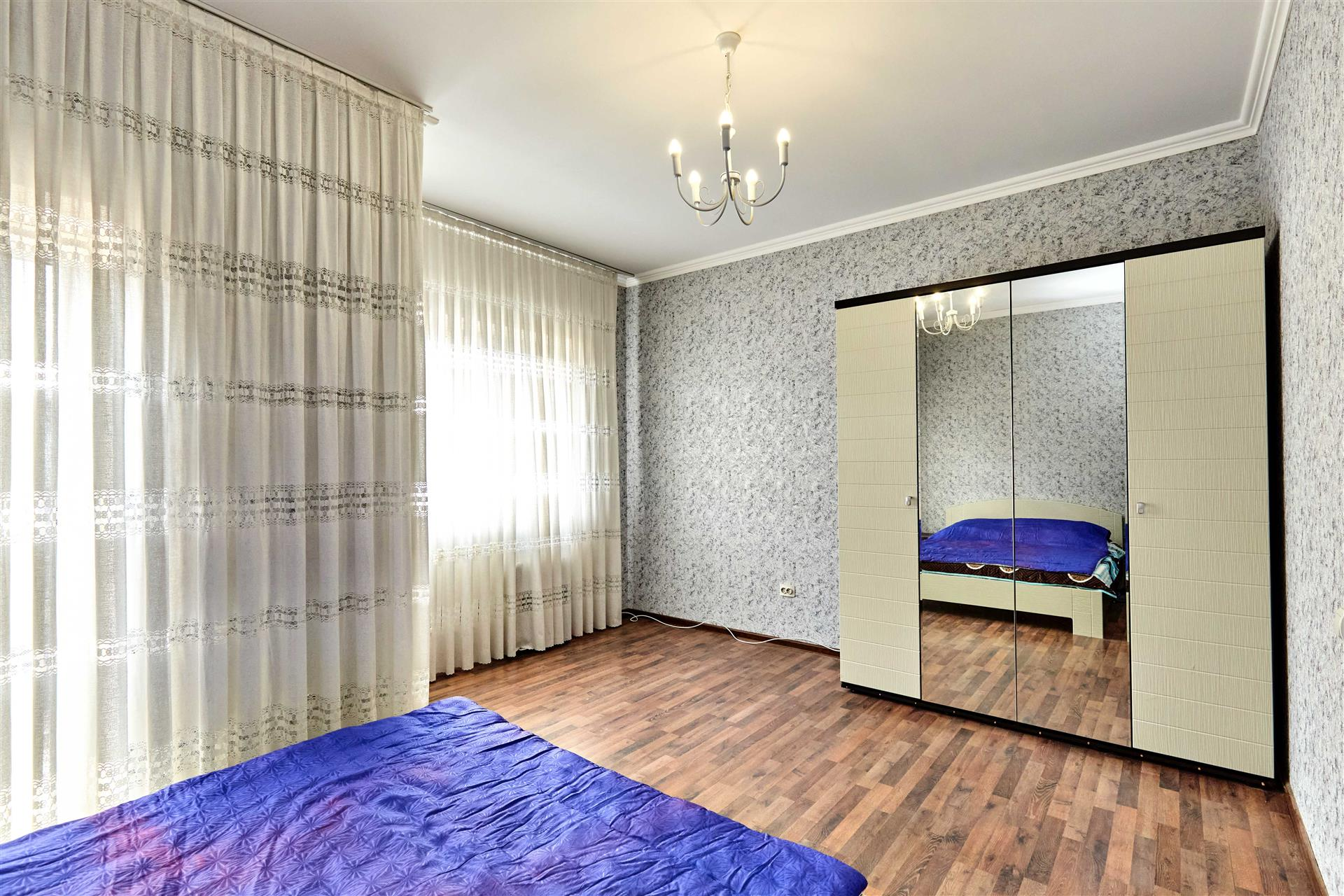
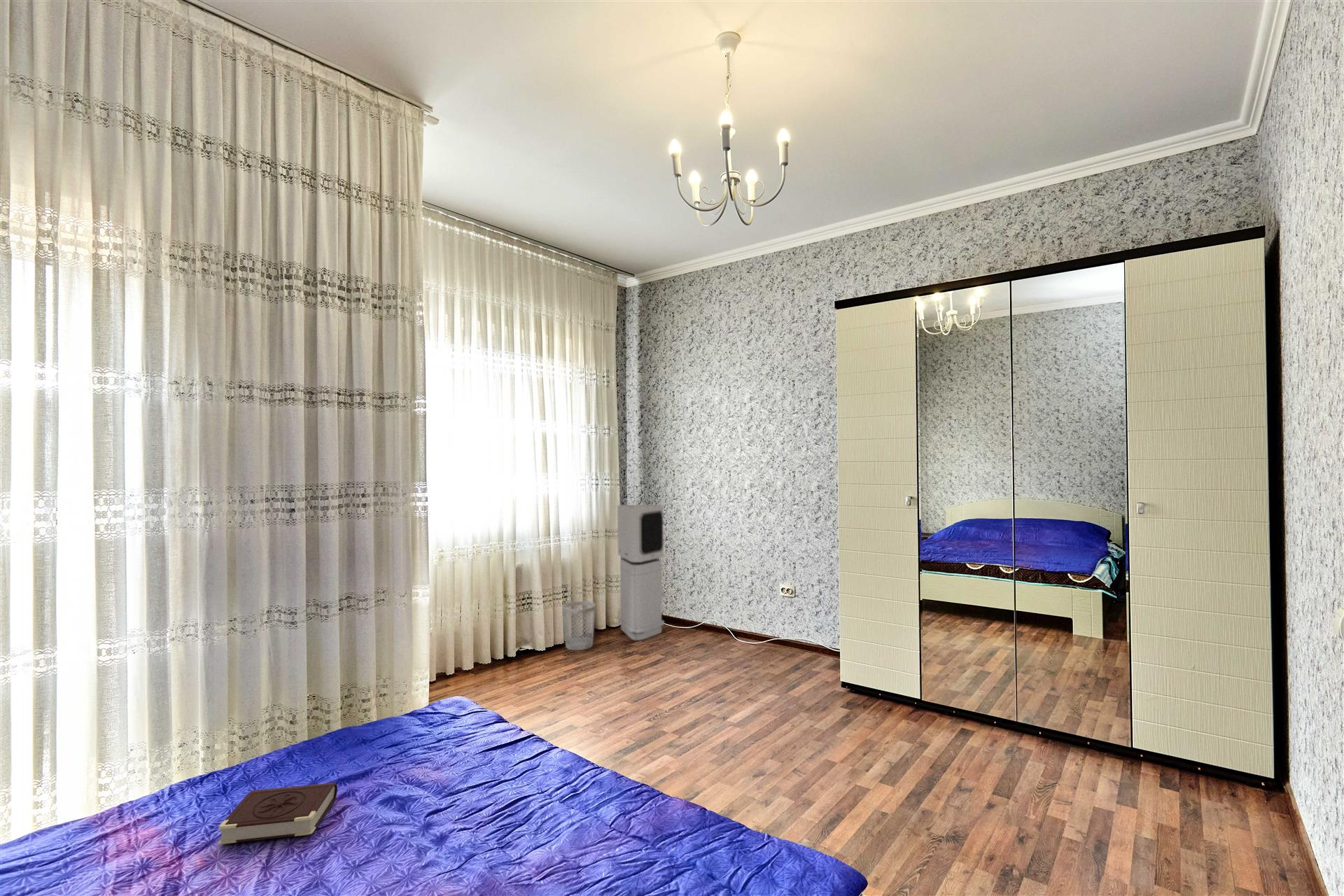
+ wastebasket [561,601,596,651]
+ air purifier [617,504,665,641]
+ book [217,782,338,845]
